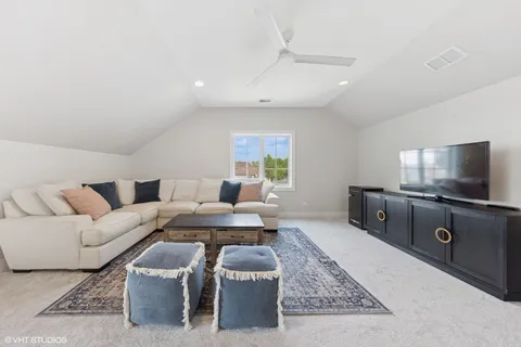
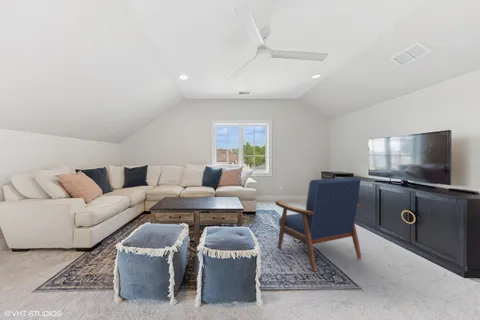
+ armchair [275,176,363,272]
